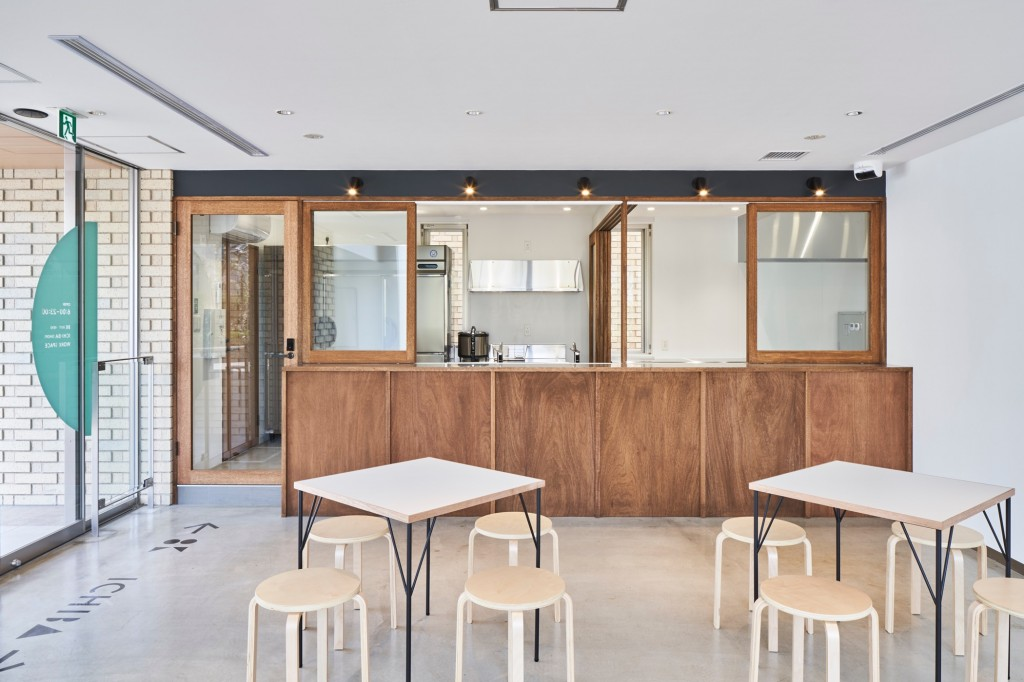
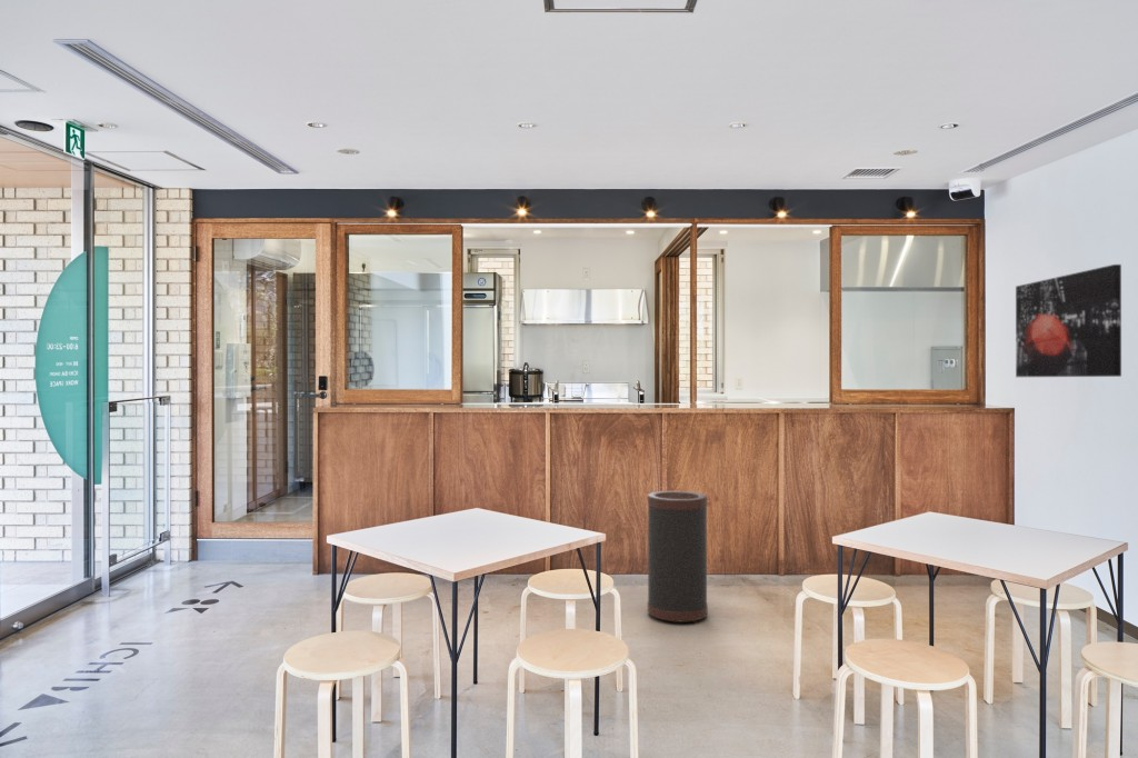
+ trash can [647,490,709,624]
+ wall art [1015,263,1122,378]
